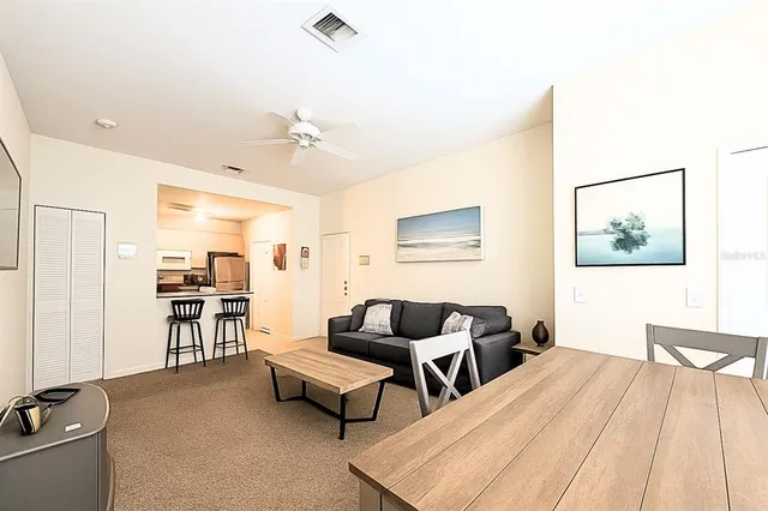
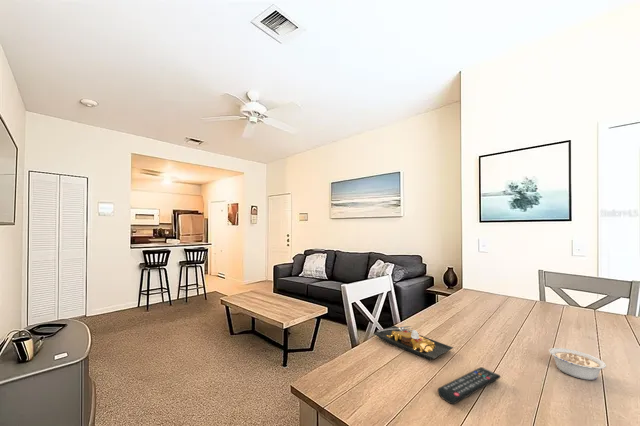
+ legume [548,347,607,381]
+ remote control [437,366,502,405]
+ plate [373,325,454,361]
